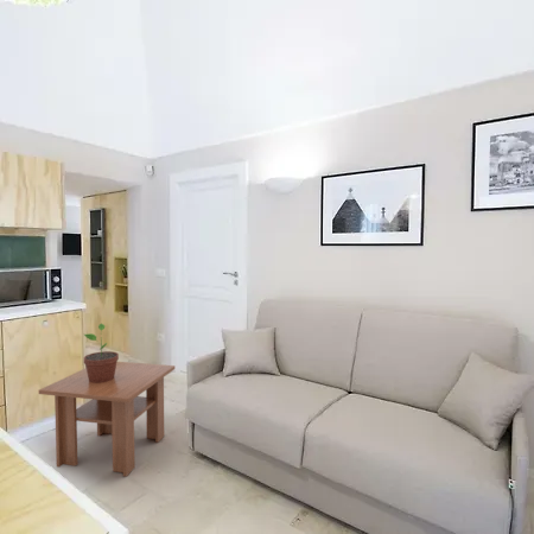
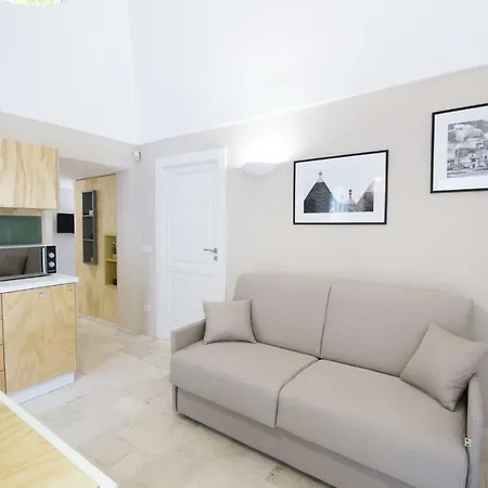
- potted plant [83,323,120,383]
- coffee table [38,361,176,477]
